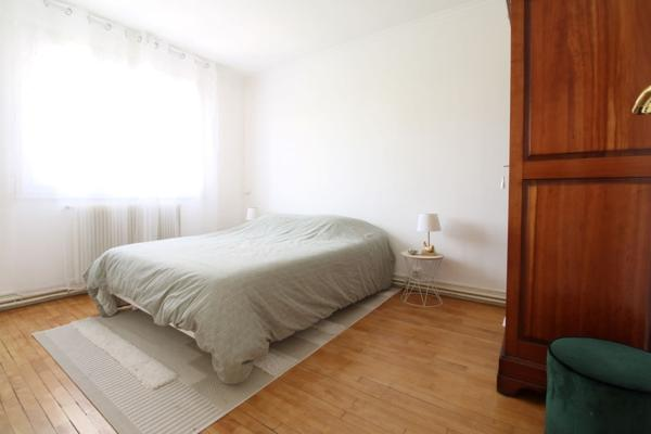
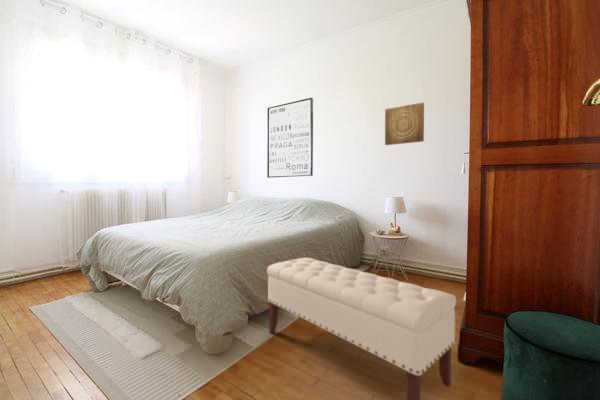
+ wall art [266,97,314,179]
+ wall art [384,102,425,146]
+ bench [266,257,457,400]
